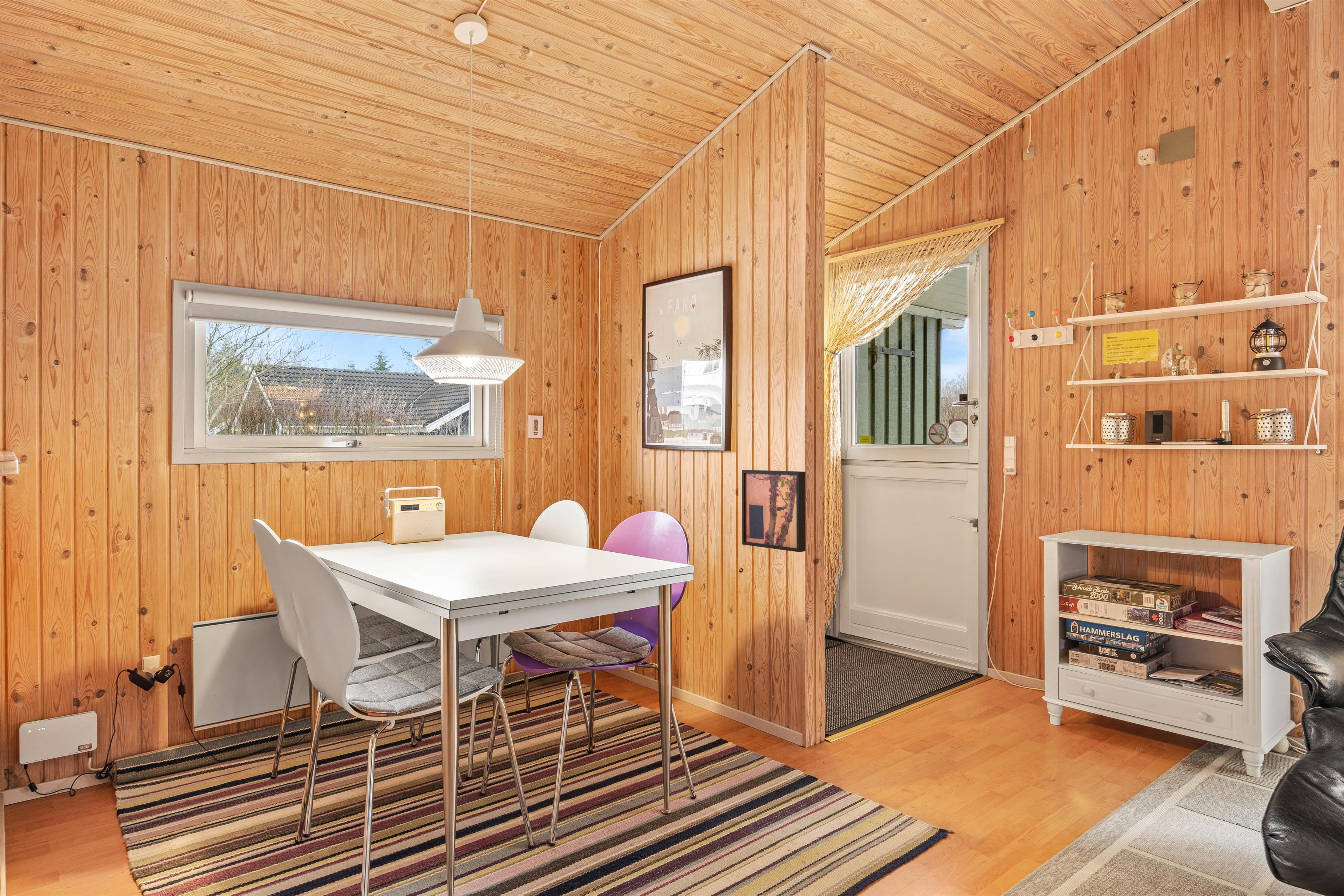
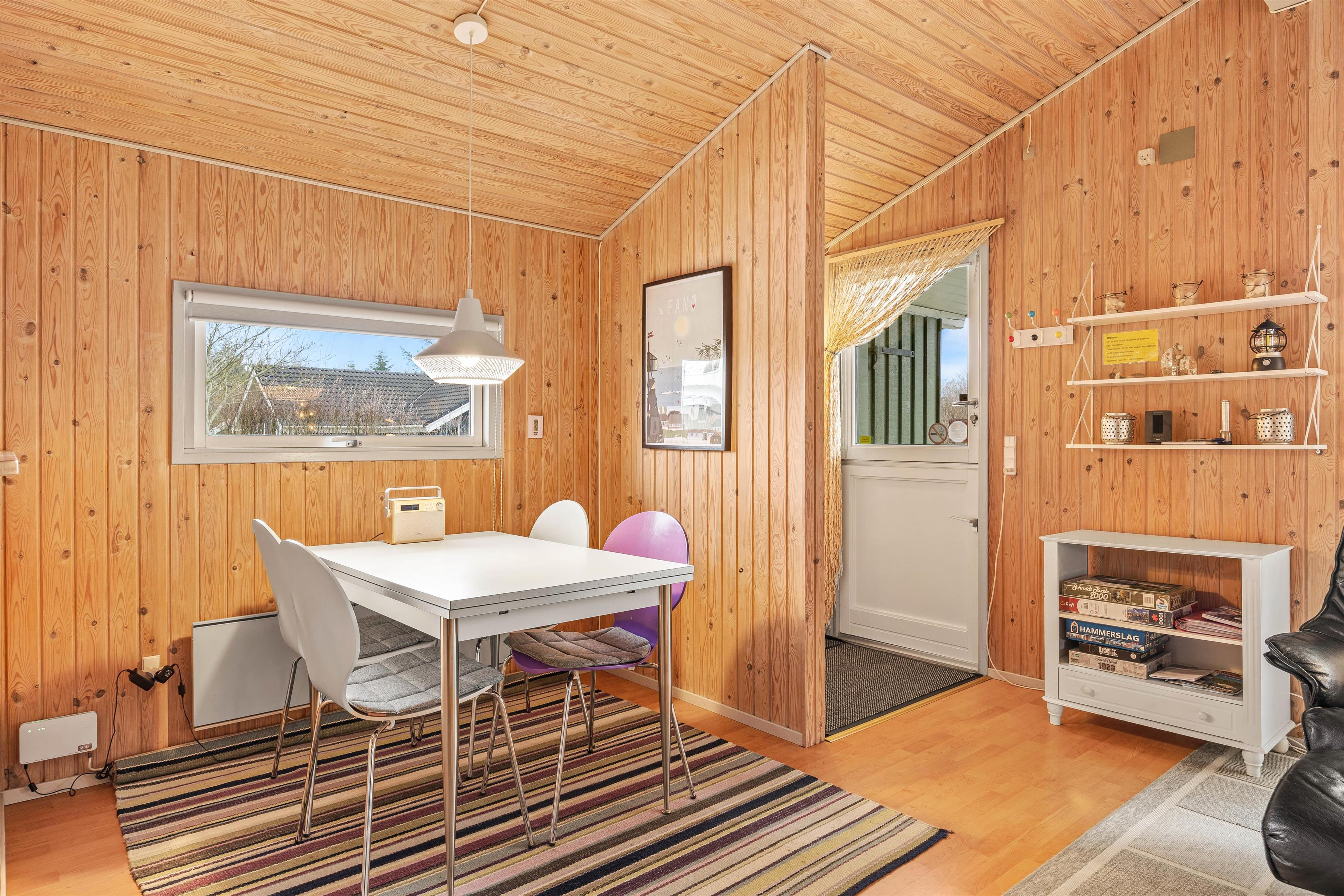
- wall art [742,469,806,552]
